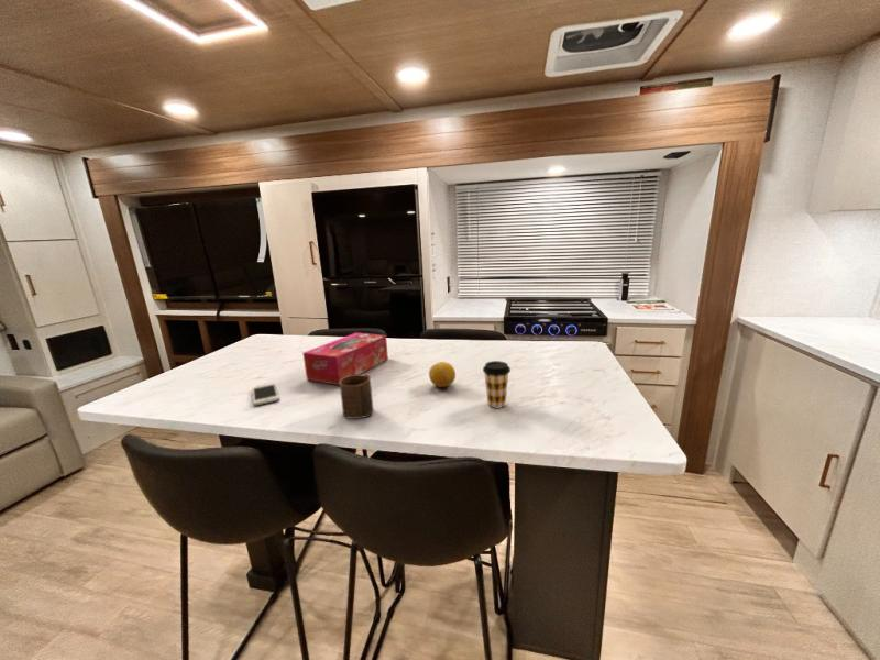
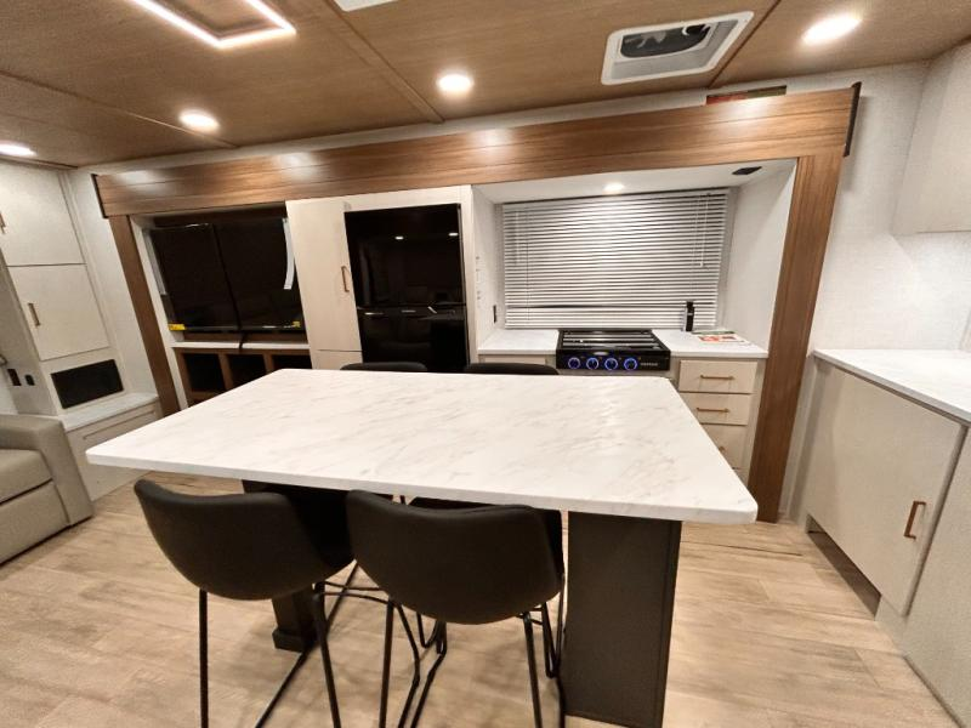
- smartphone [251,382,280,406]
- cup [339,374,374,420]
- coffee cup [482,360,512,409]
- tissue box [302,332,389,386]
- fruit [428,361,457,388]
